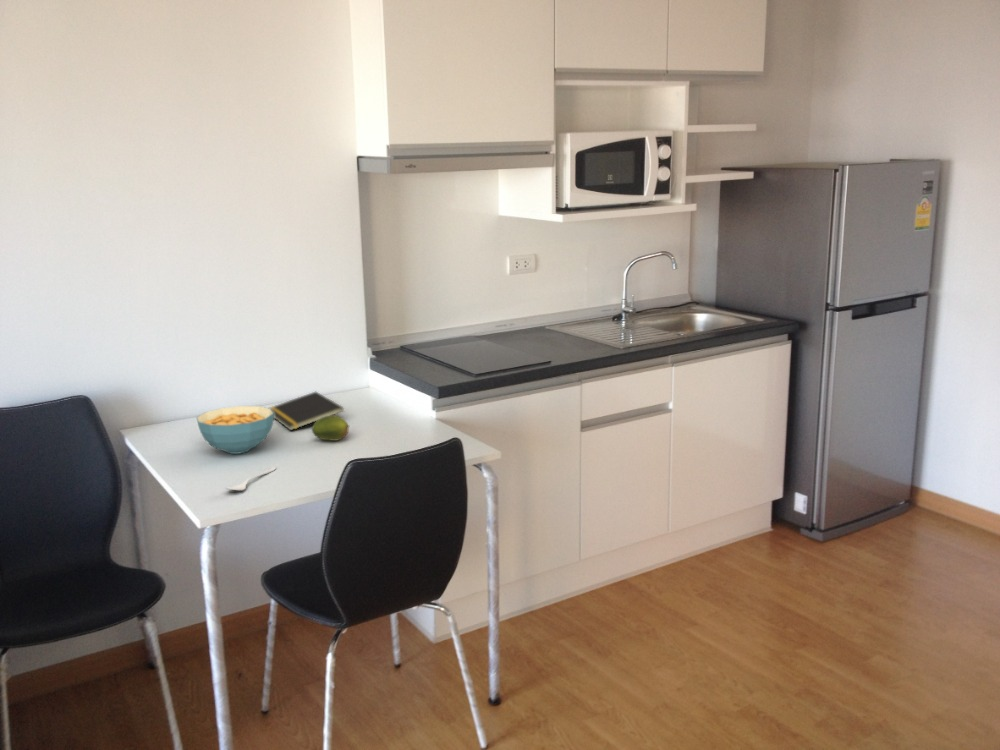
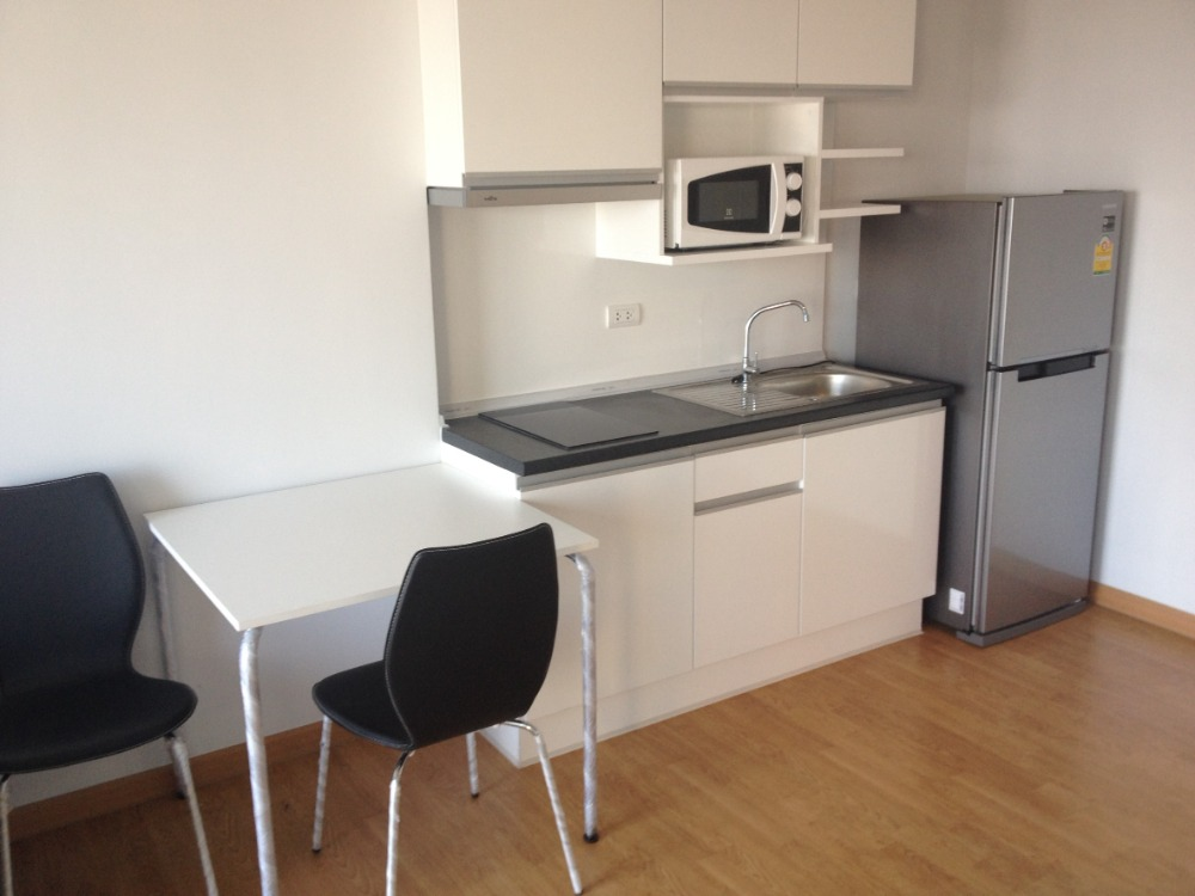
- notepad [268,391,345,431]
- fruit [311,414,350,442]
- spoon [224,466,277,491]
- cereal bowl [195,405,275,455]
